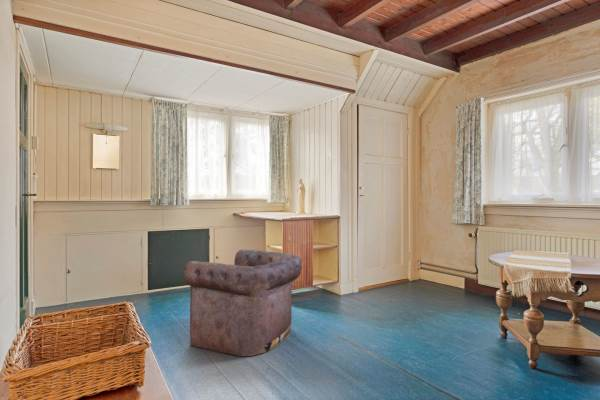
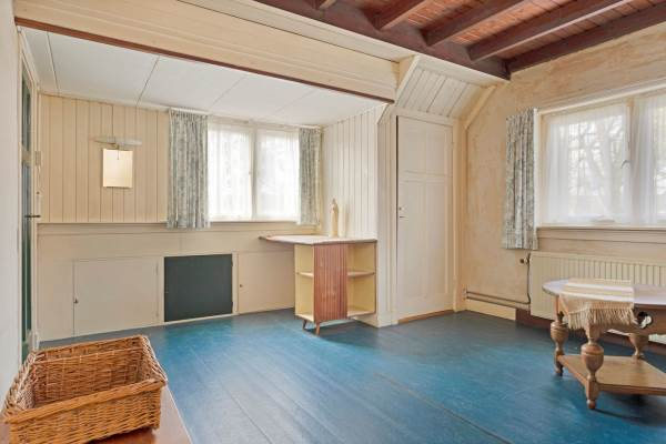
- armchair [182,249,303,357]
